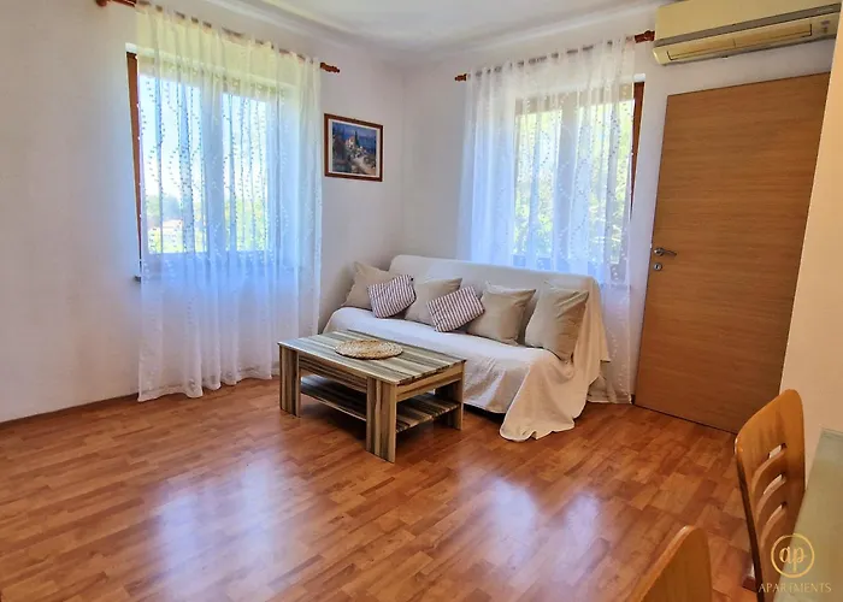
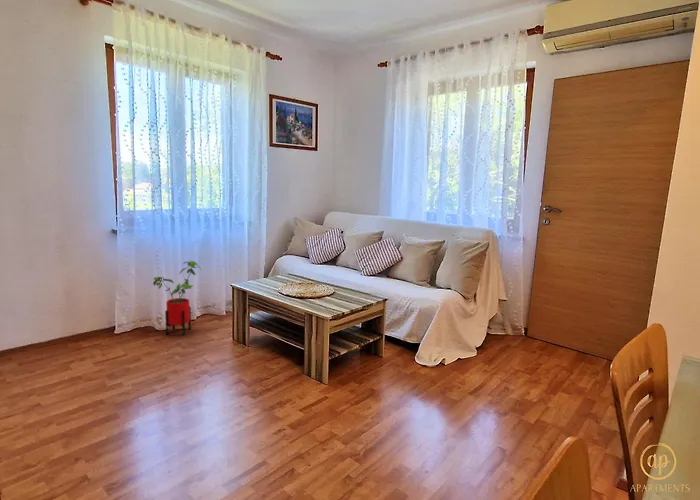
+ house plant [152,259,202,336]
